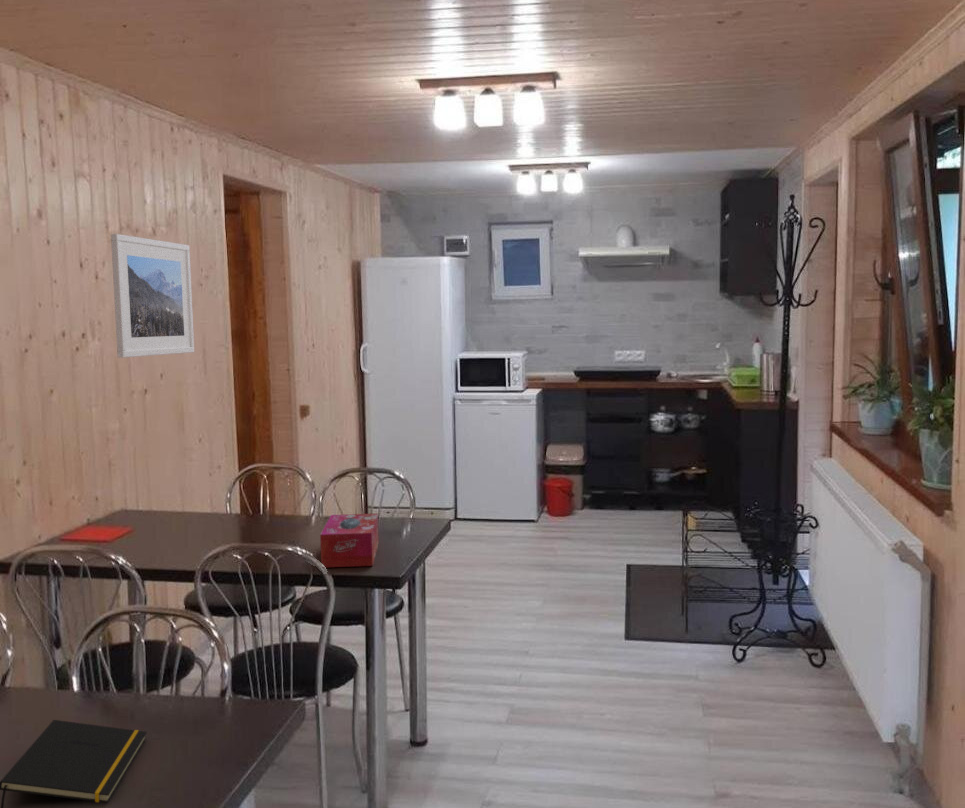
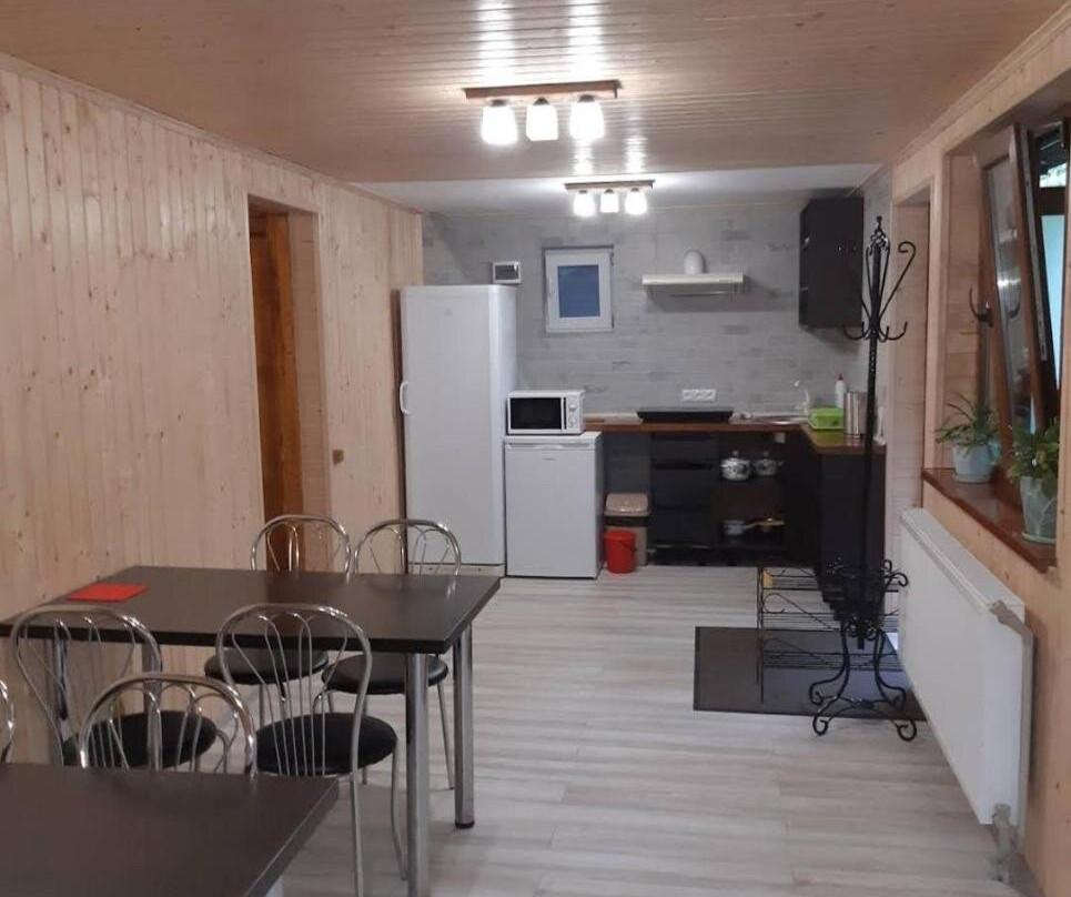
- tissue box [319,513,380,568]
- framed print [110,233,195,359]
- notepad [0,719,148,808]
